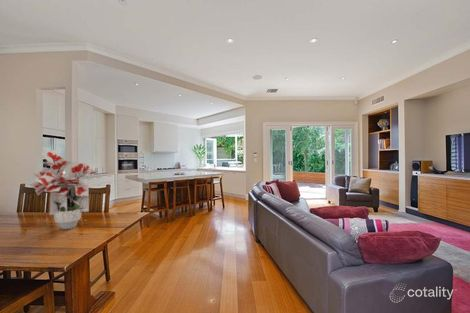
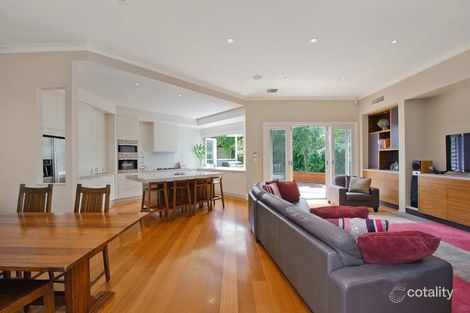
- bouquet [29,149,98,230]
